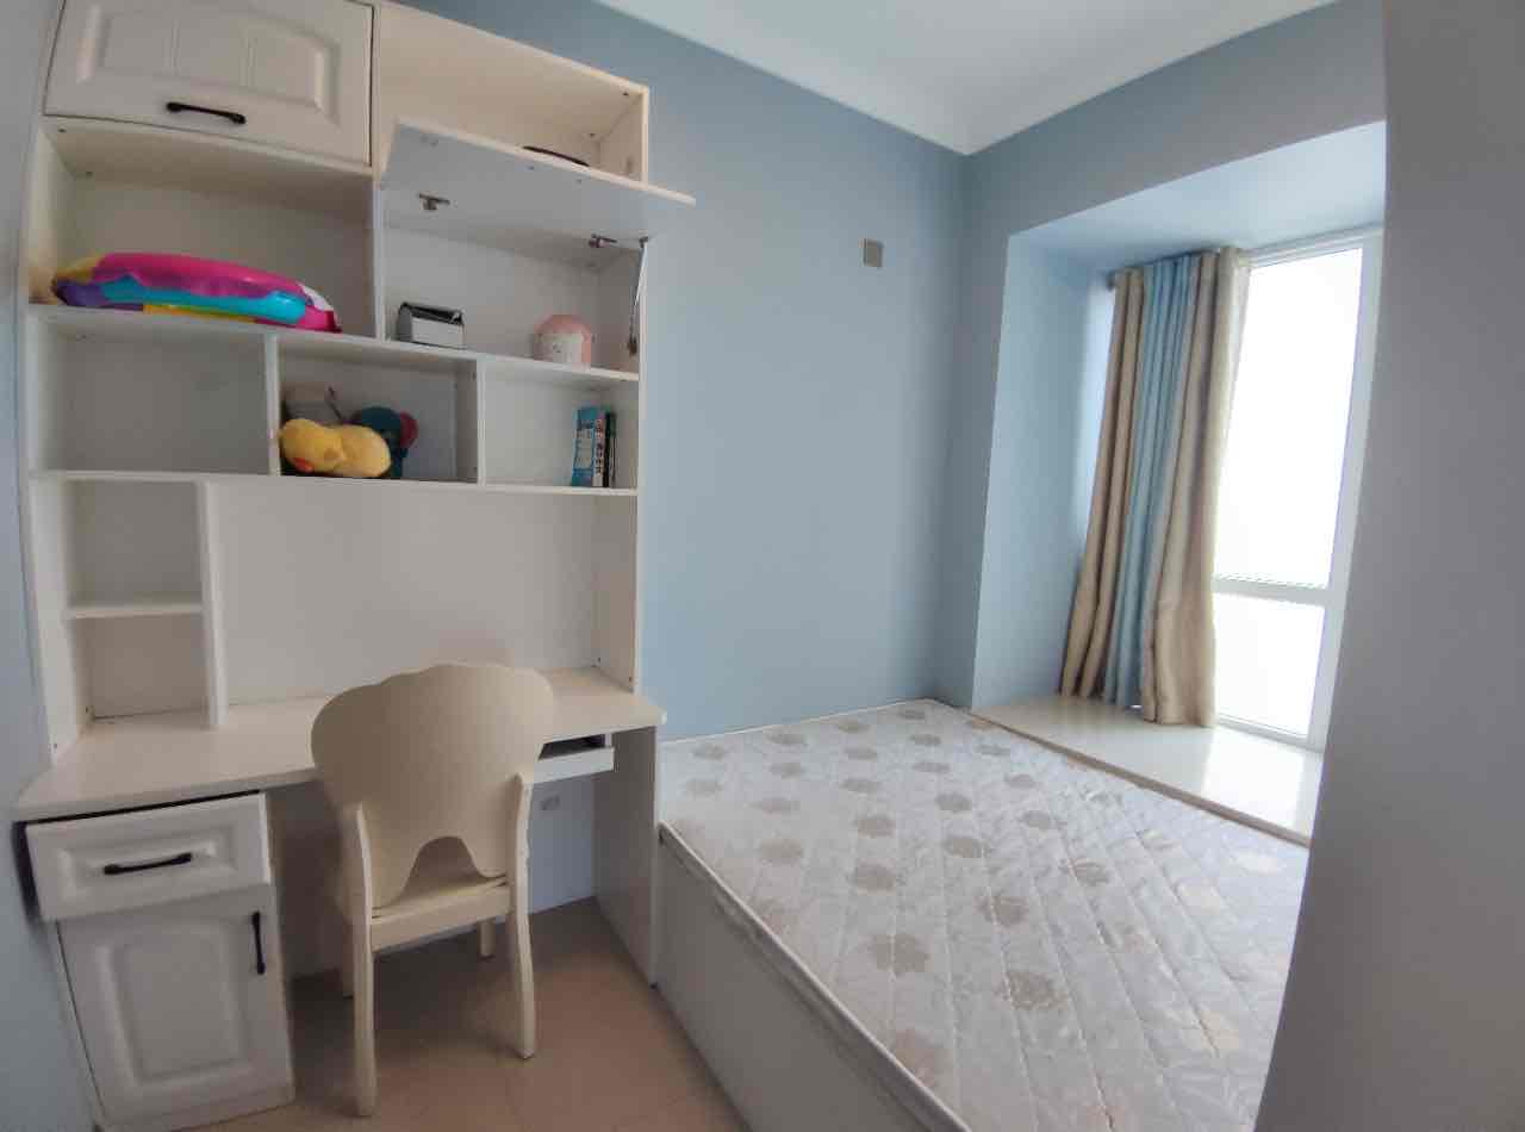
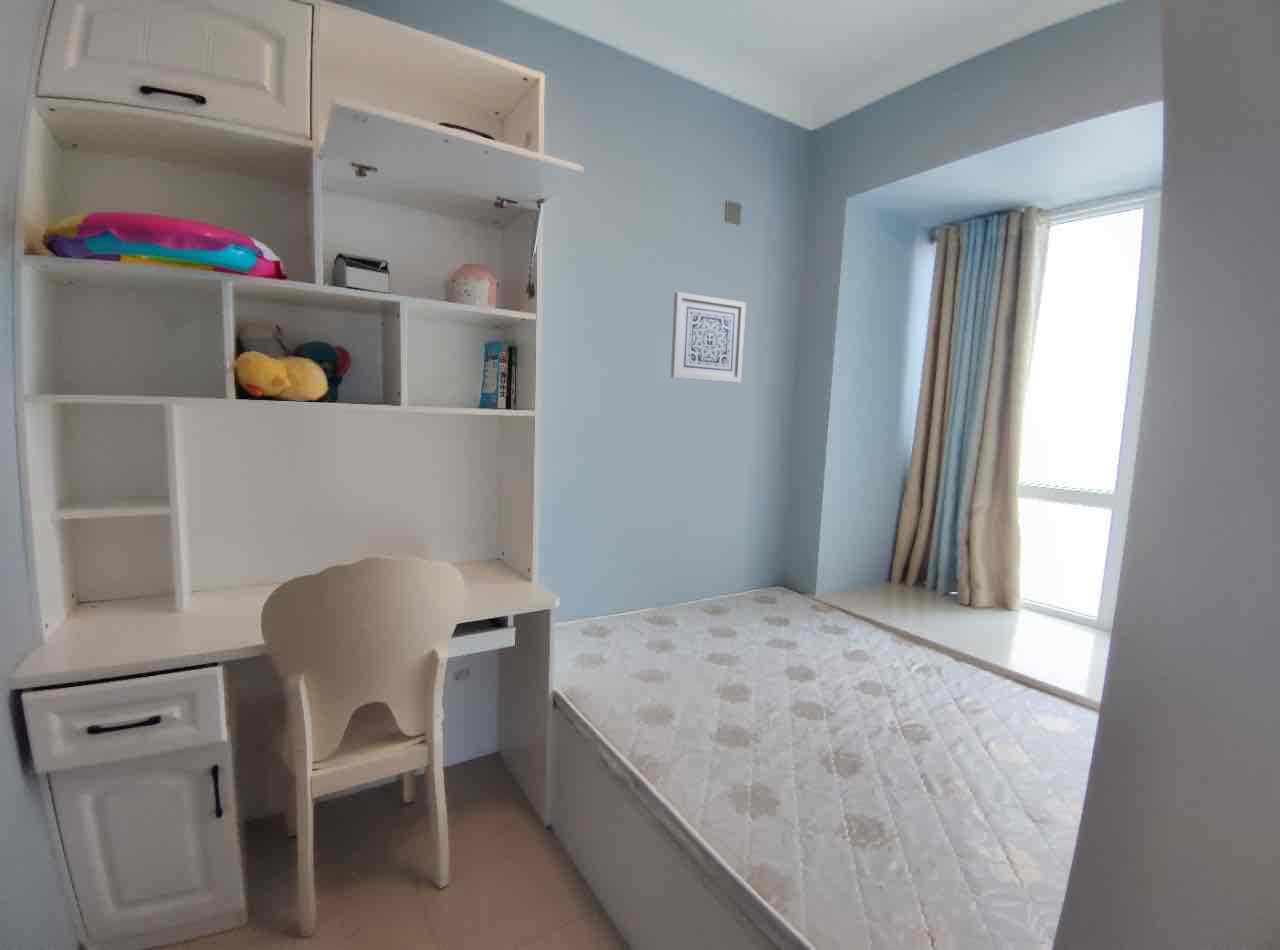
+ wall art [670,291,747,383]
